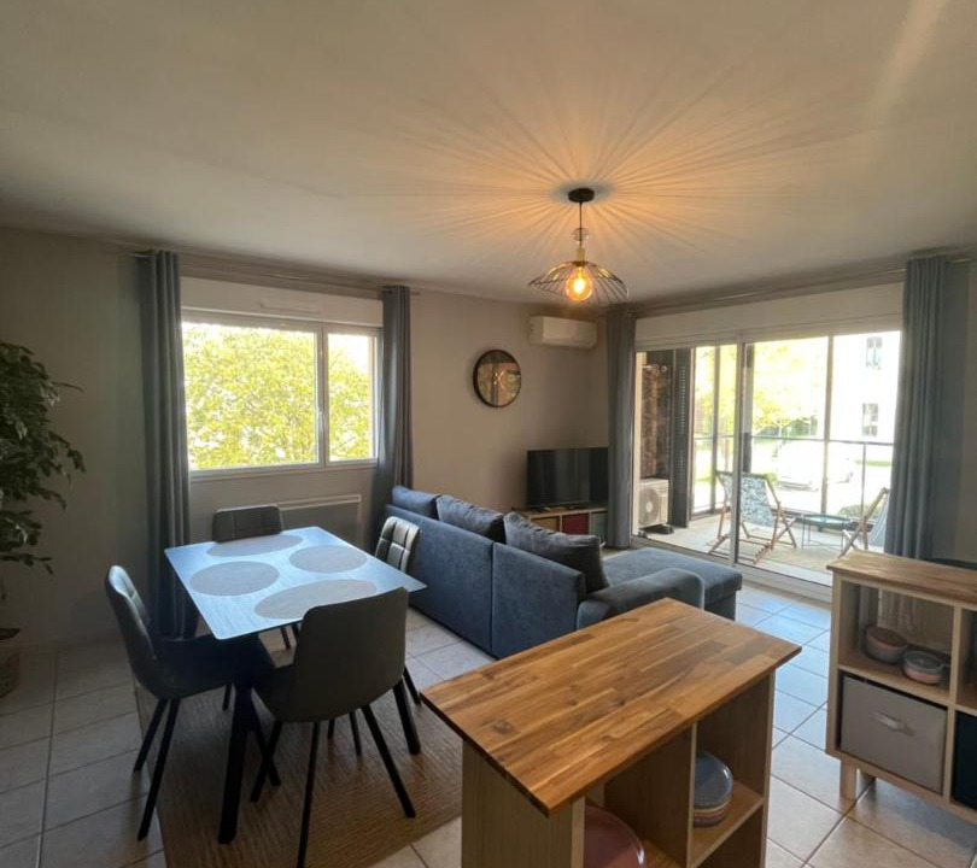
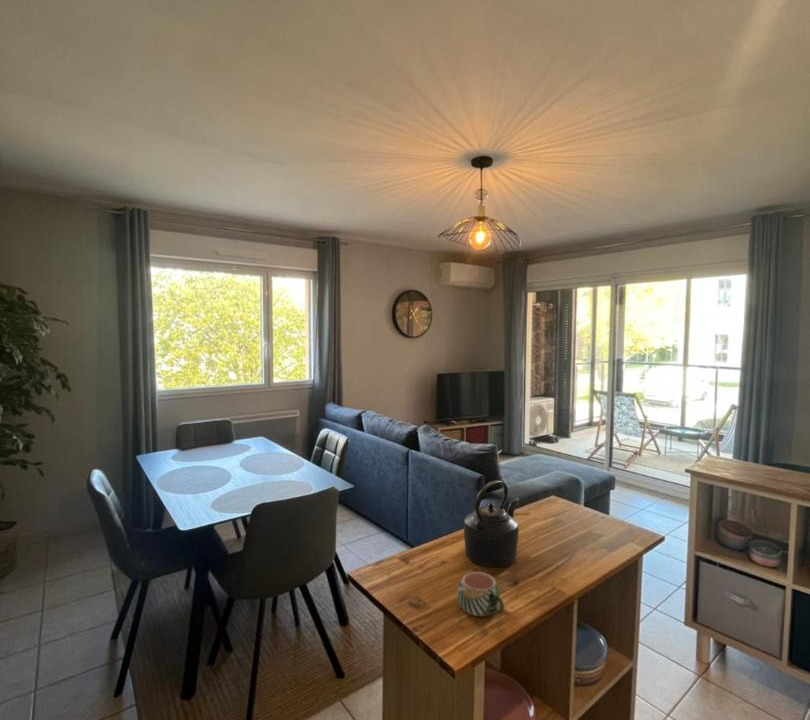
+ kettle [463,479,520,568]
+ mug [456,571,505,618]
